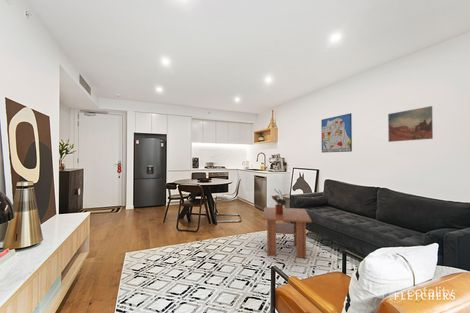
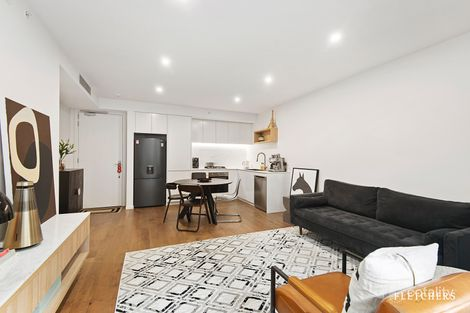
- wall art [320,112,353,153]
- potted plant [271,188,292,214]
- wall art [387,105,434,143]
- coffee table [261,206,312,260]
